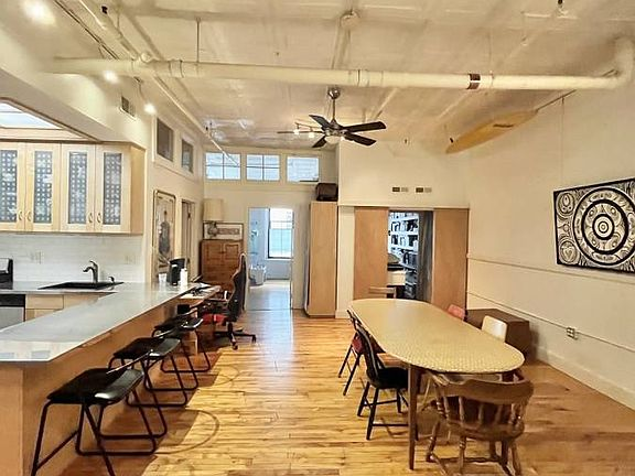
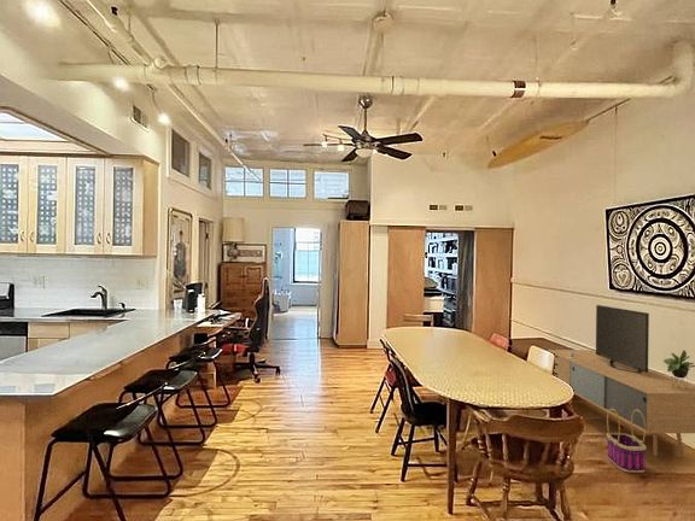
+ basket [606,409,648,474]
+ media console [547,304,695,457]
